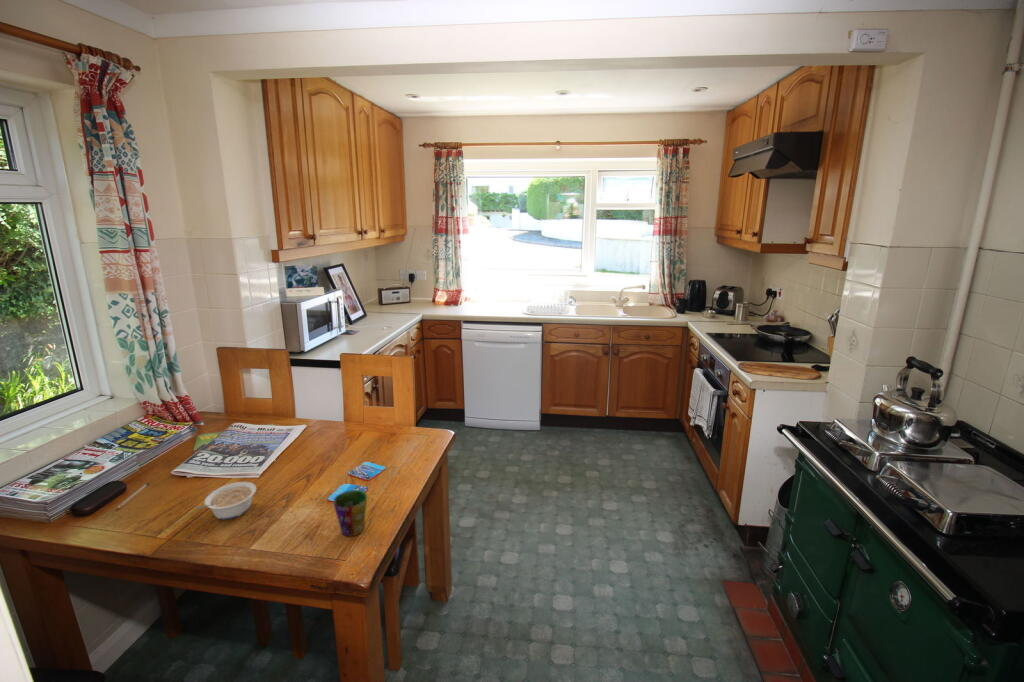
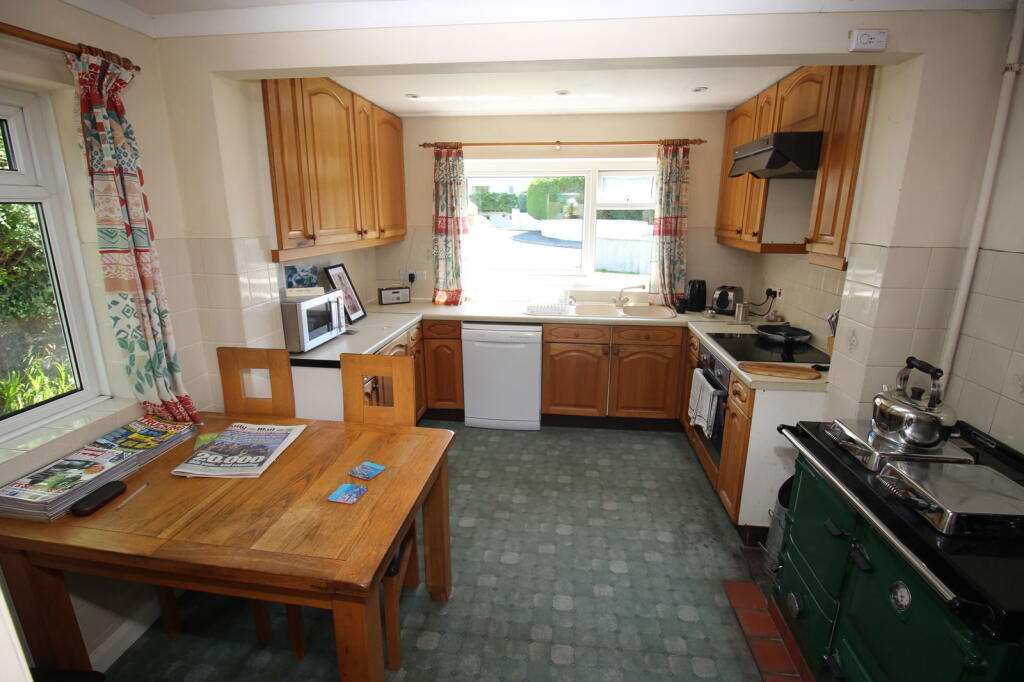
- legume [194,481,257,520]
- cup [332,489,368,537]
